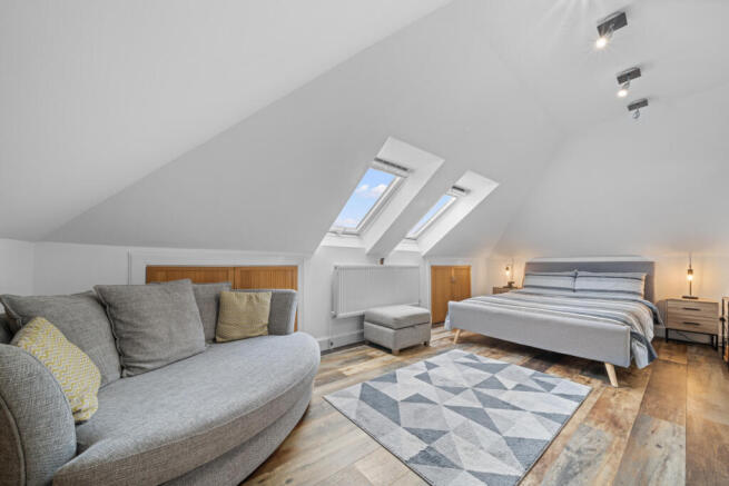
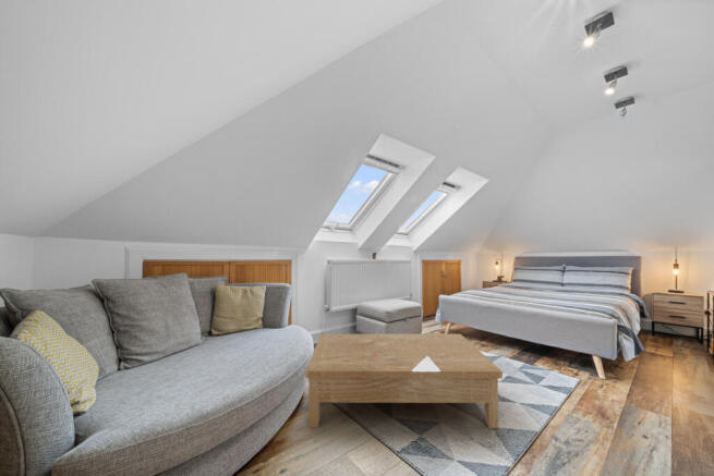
+ coffee table [304,333,504,429]
